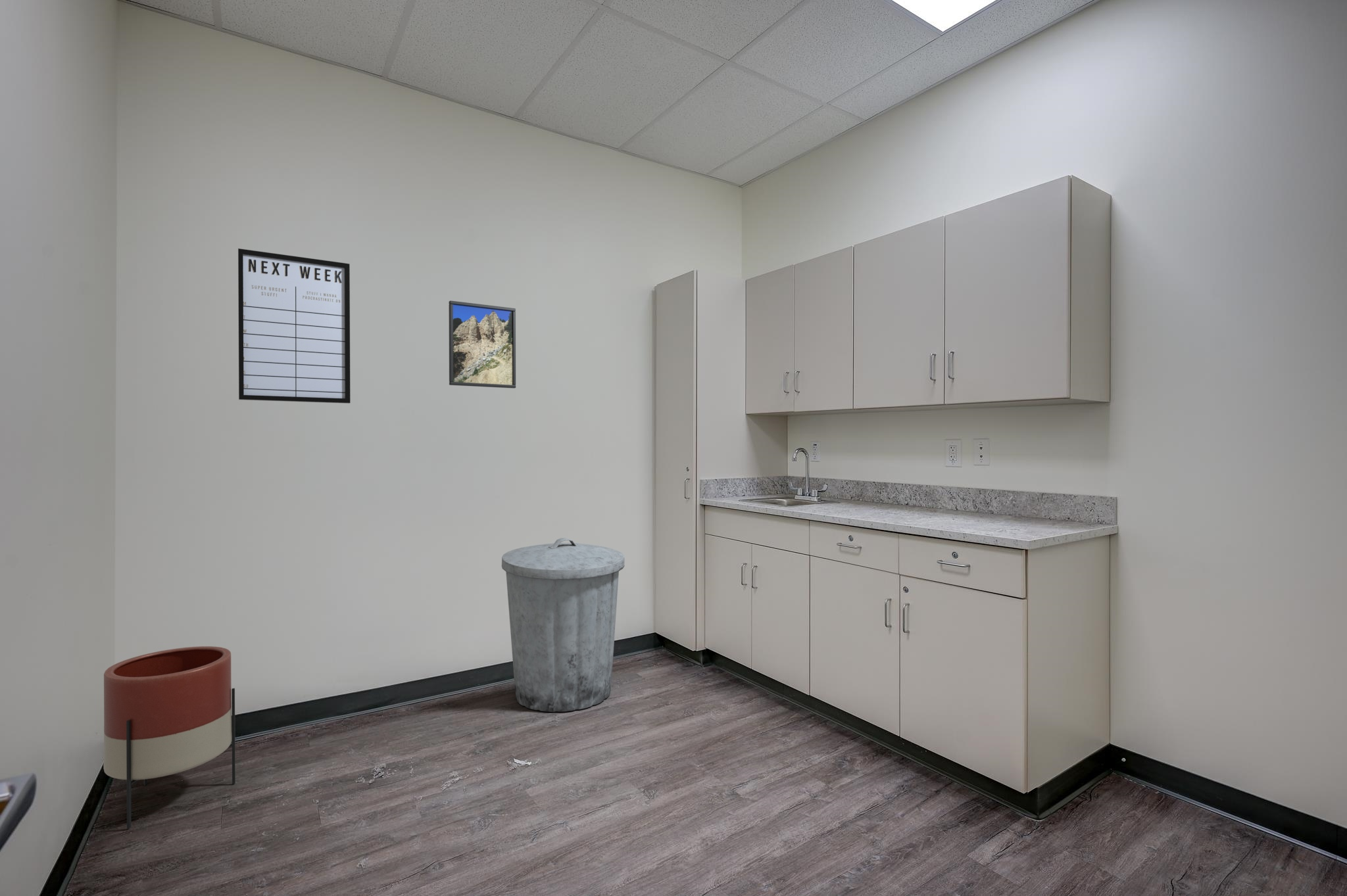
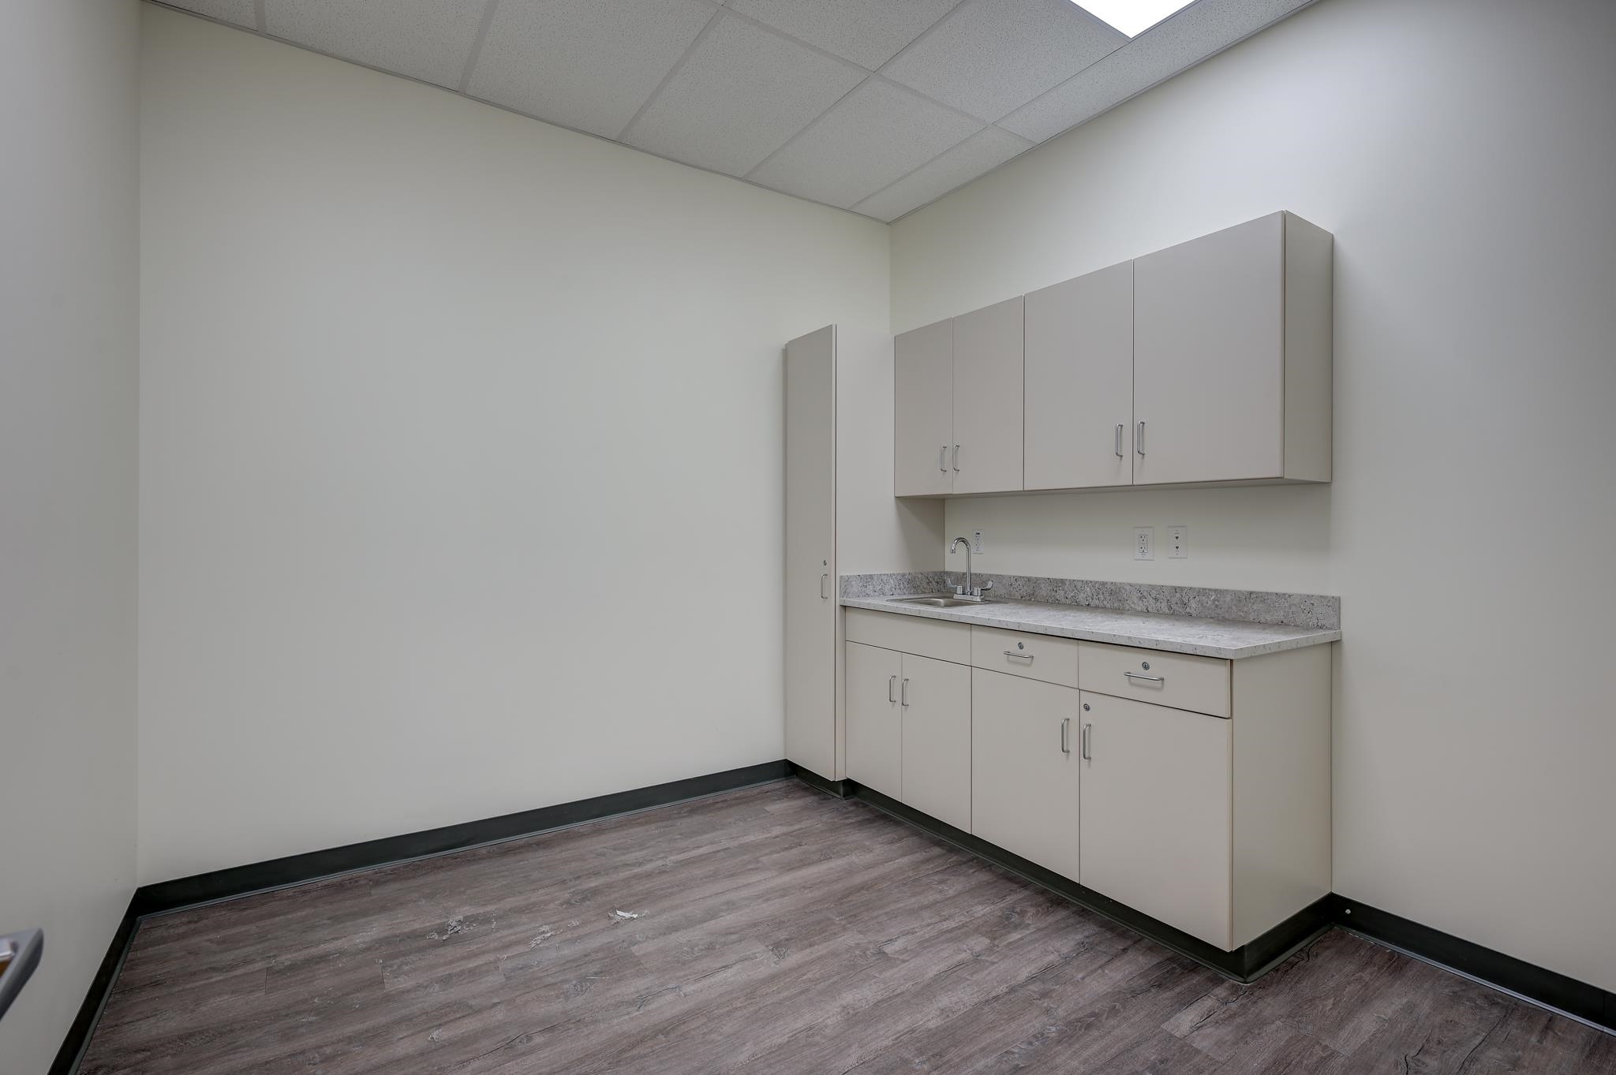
- trash can [501,537,625,713]
- planter [103,646,236,830]
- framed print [448,300,516,389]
- writing board [237,248,351,404]
